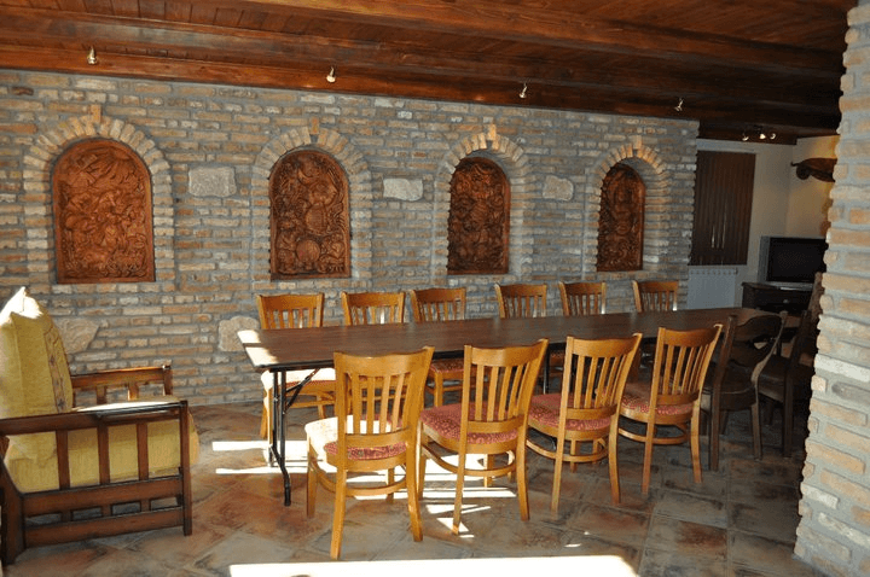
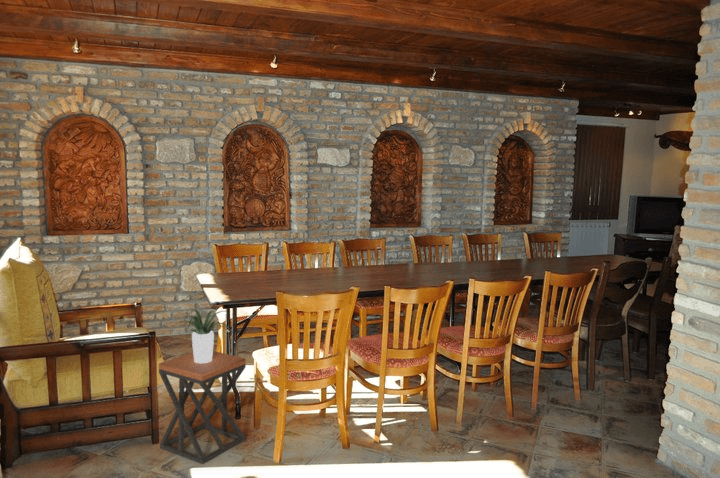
+ potted plant [171,309,232,363]
+ stool [158,350,247,465]
